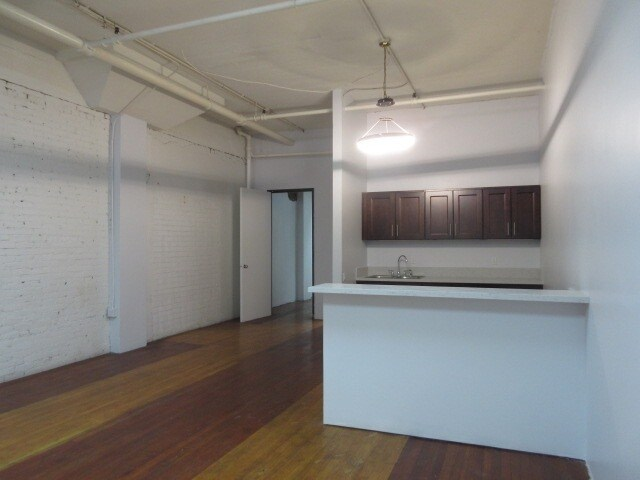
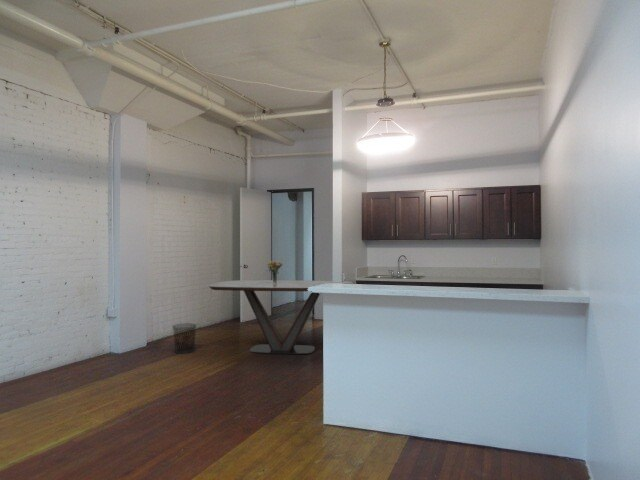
+ waste bin [171,322,198,354]
+ dining table [208,279,352,355]
+ bouquet [264,259,284,283]
